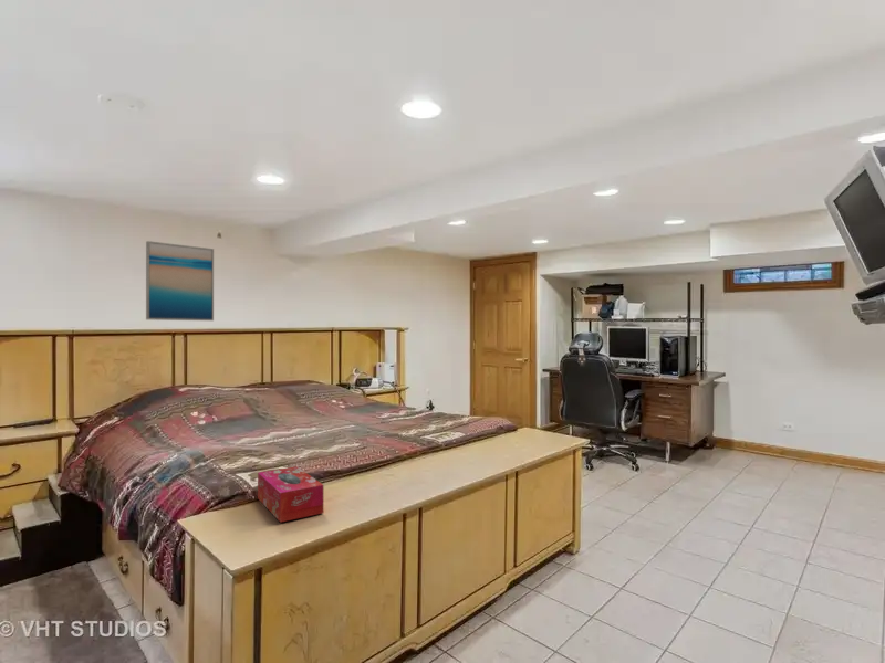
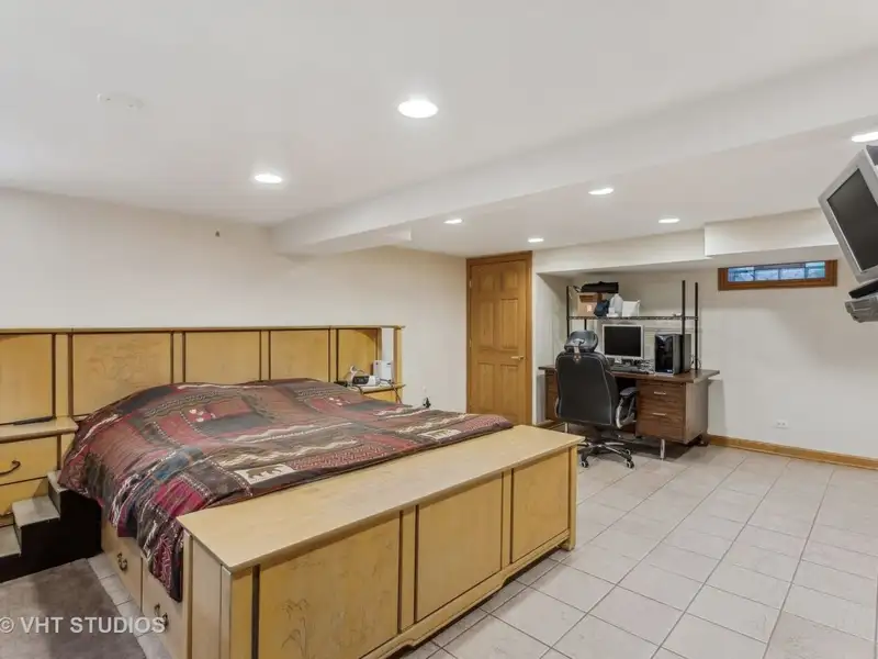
- tissue box [257,465,324,524]
- wall art [145,240,215,322]
